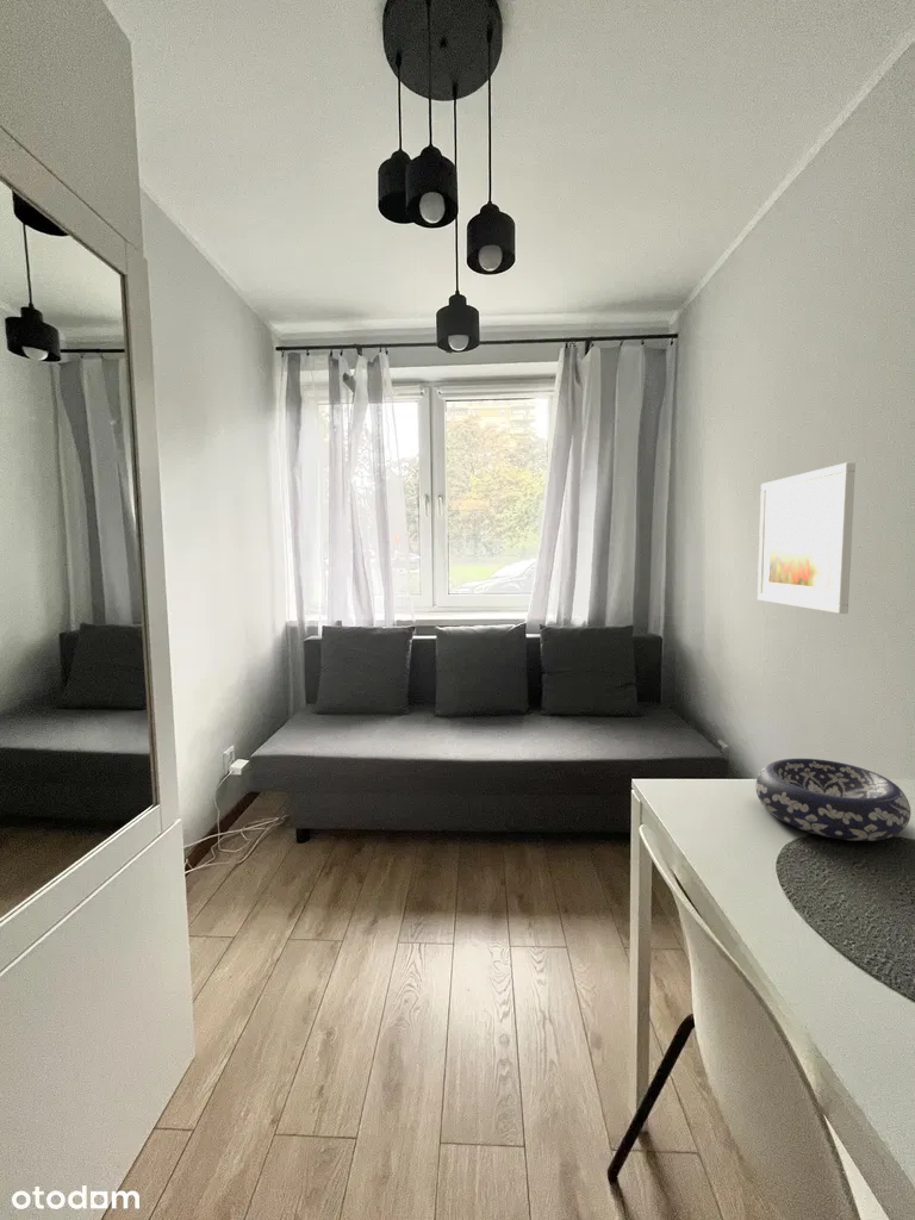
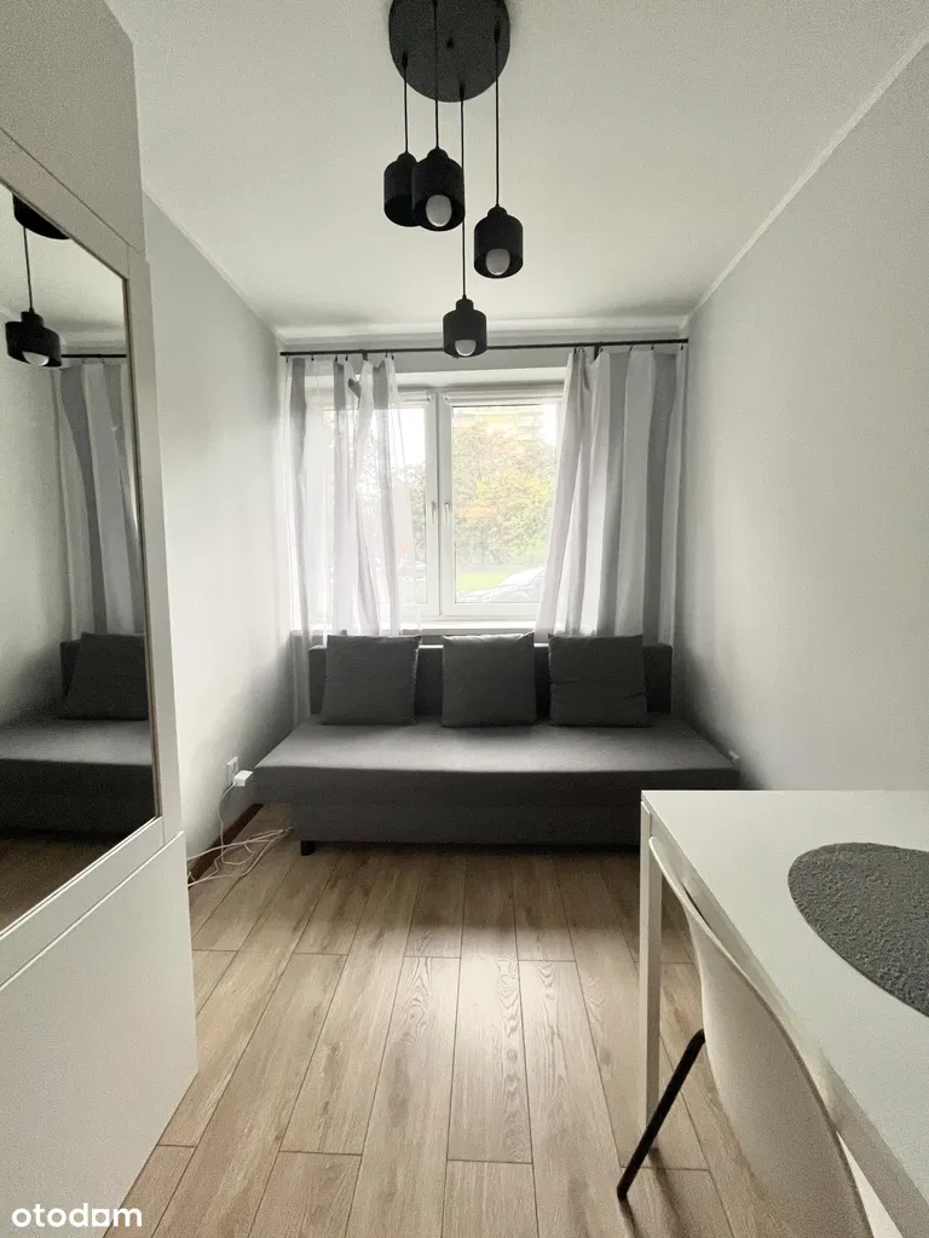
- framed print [757,461,857,615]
- decorative bowl [754,758,911,842]
